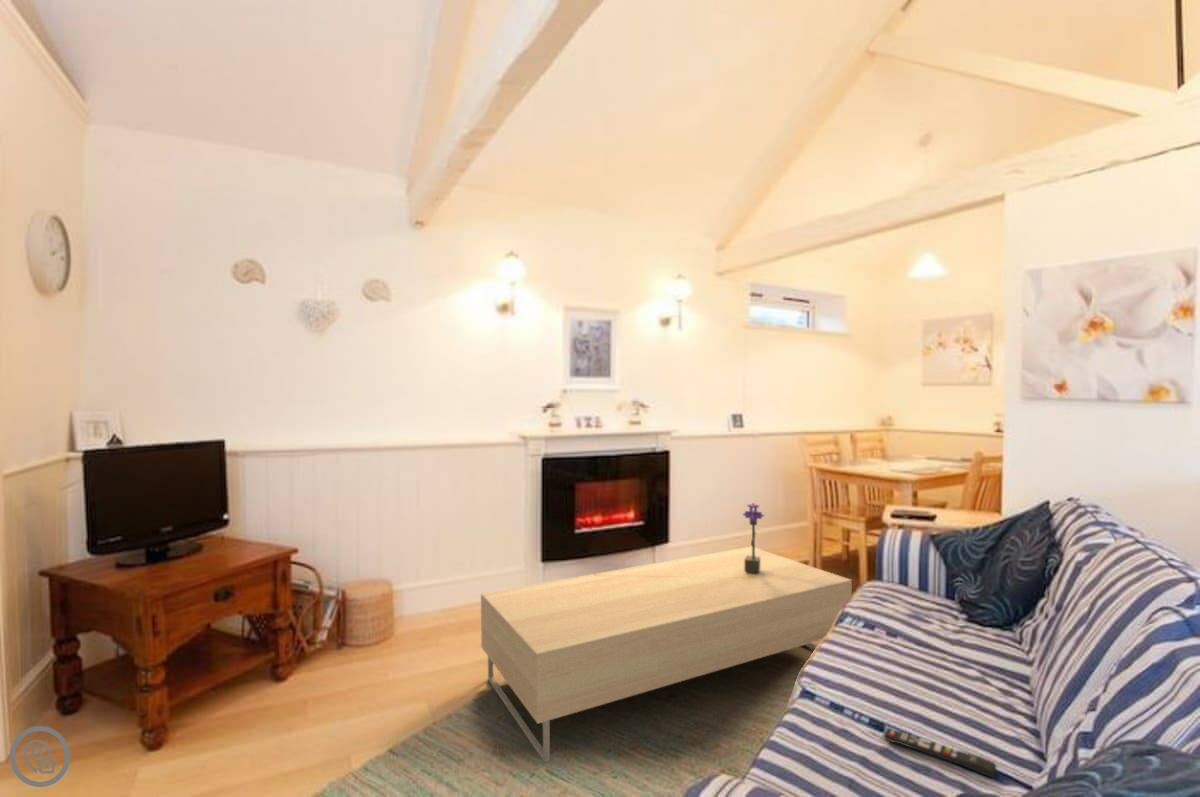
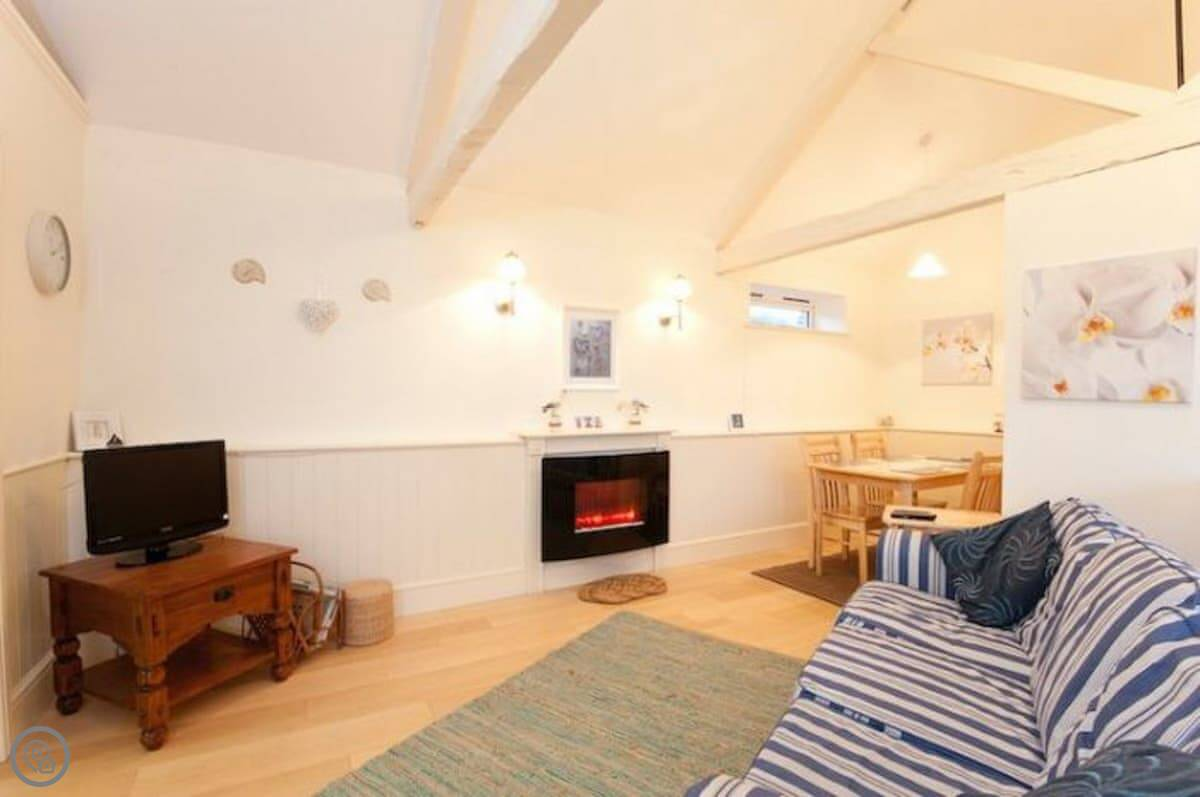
- remote control [882,727,998,779]
- potted flower [742,501,765,574]
- coffee table [480,546,853,763]
